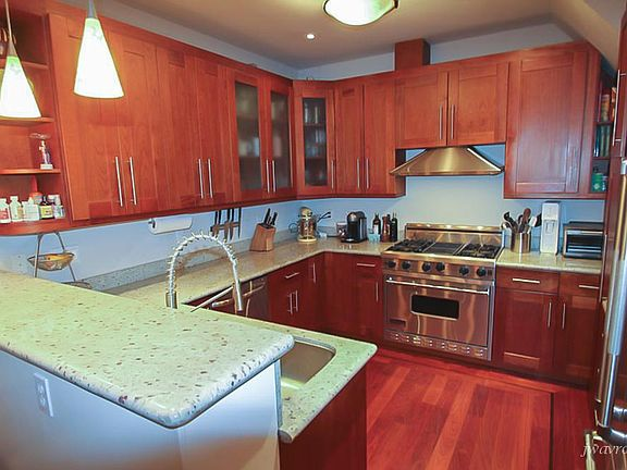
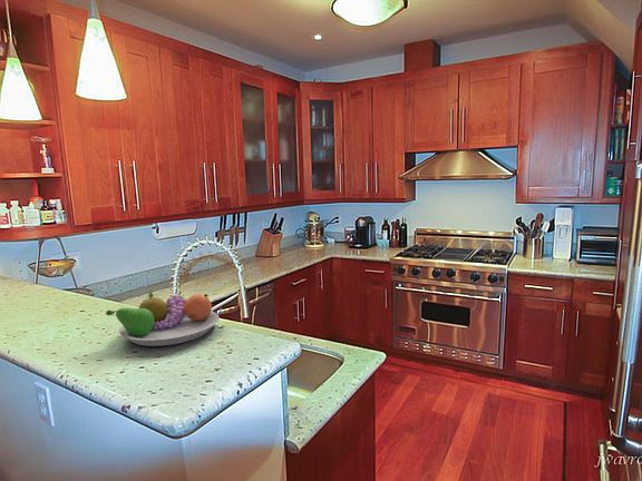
+ fruit bowl [105,291,221,347]
